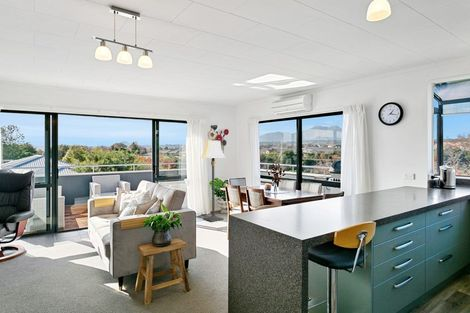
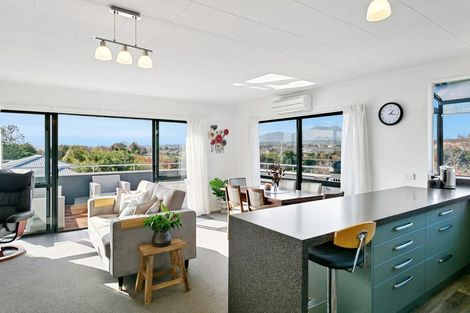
- lamp [200,140,226,223]
